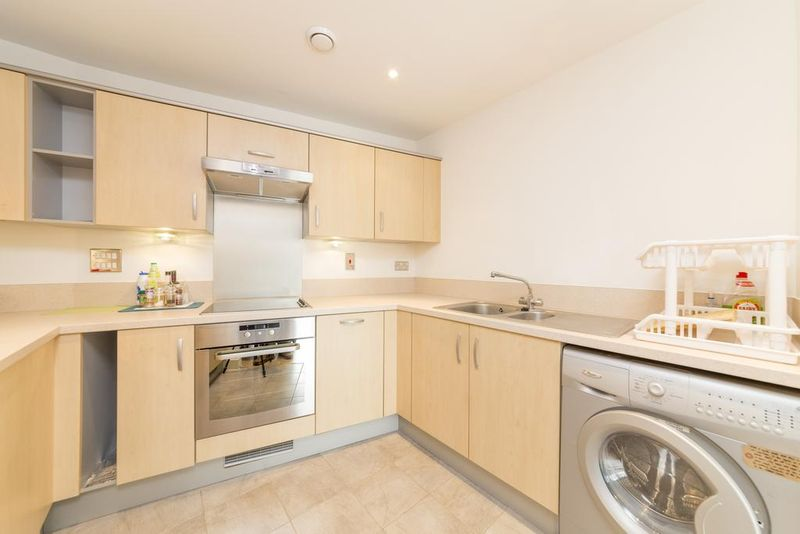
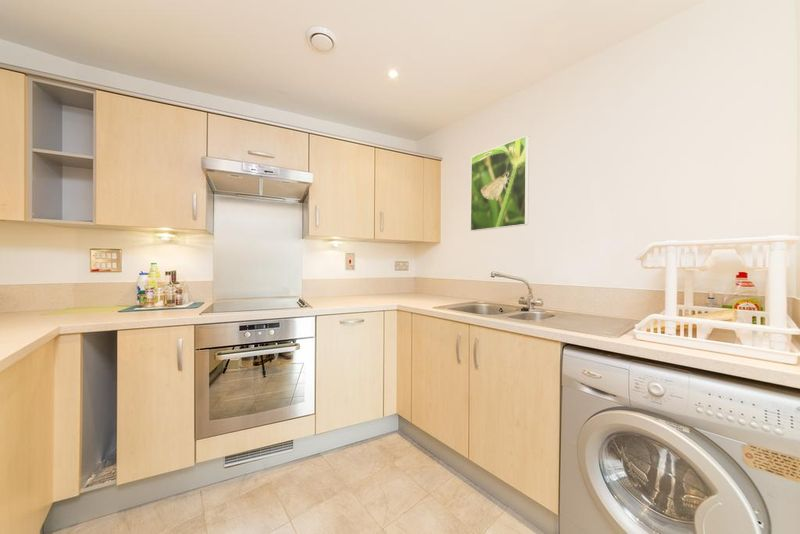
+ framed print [469,135,530,232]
